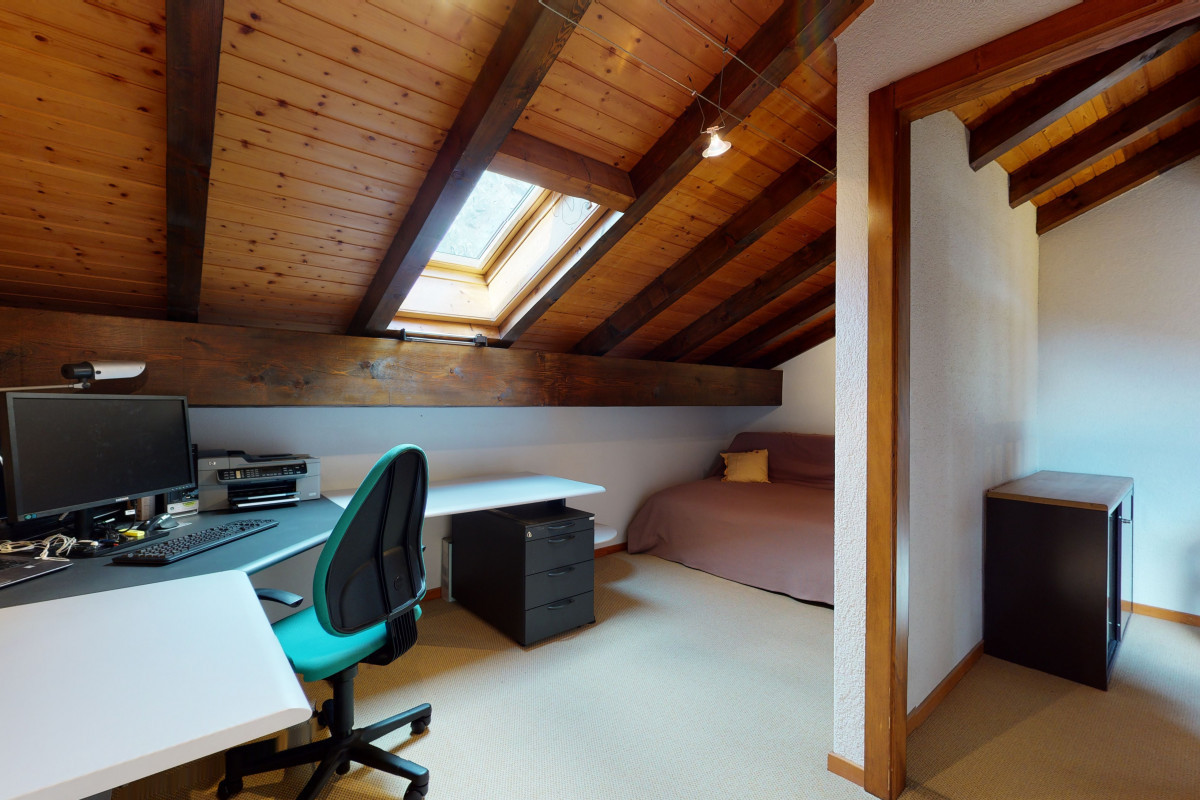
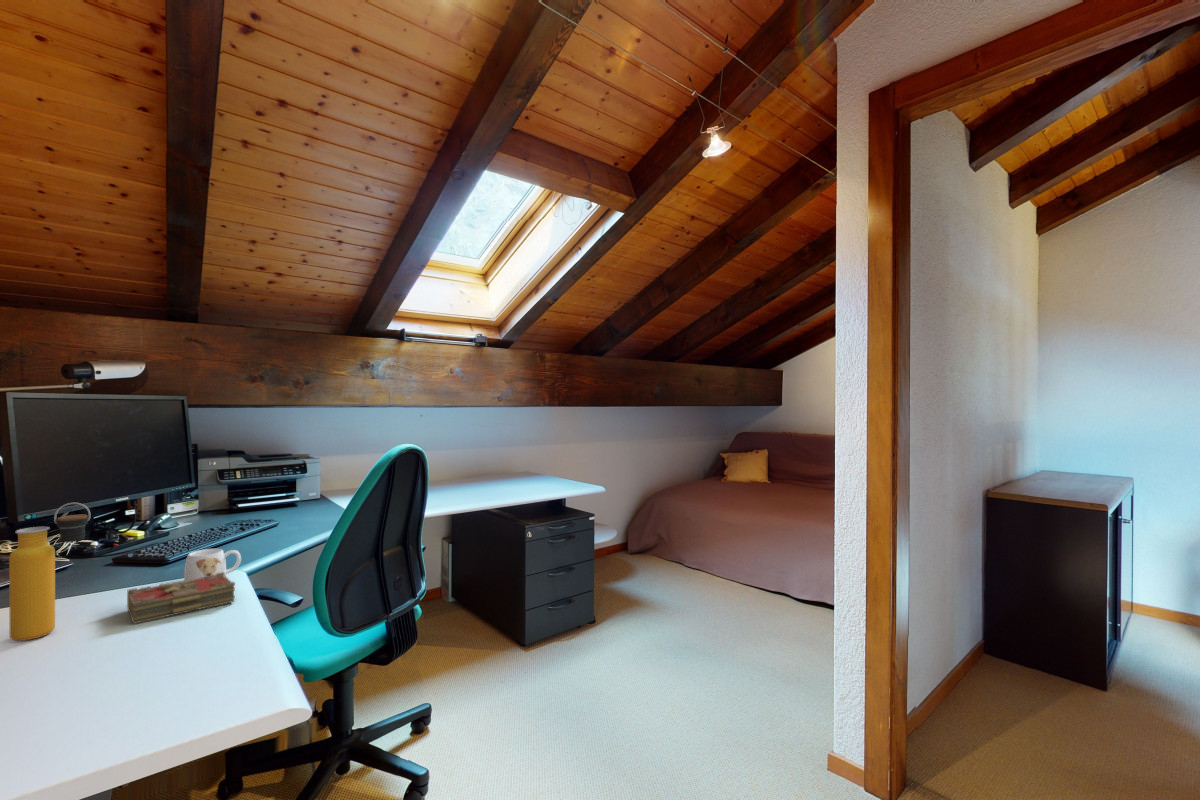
+ book [126,572,236,625]
+ water bottle [8,502,91,642]
+ mug [183,548,242,580]
